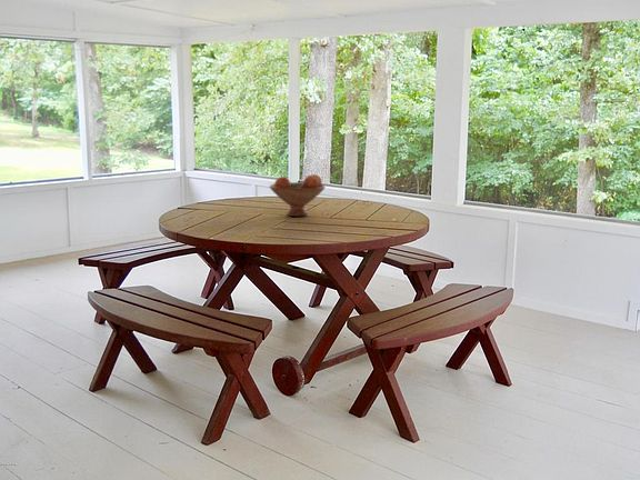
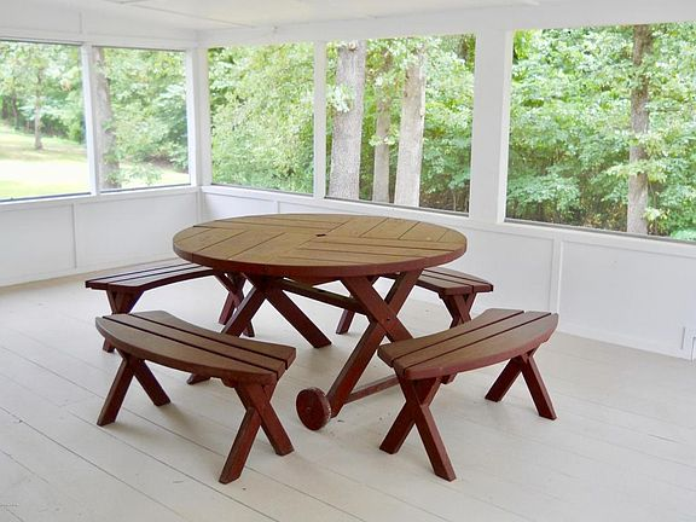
- fruit bowl [268,173,327,217]
